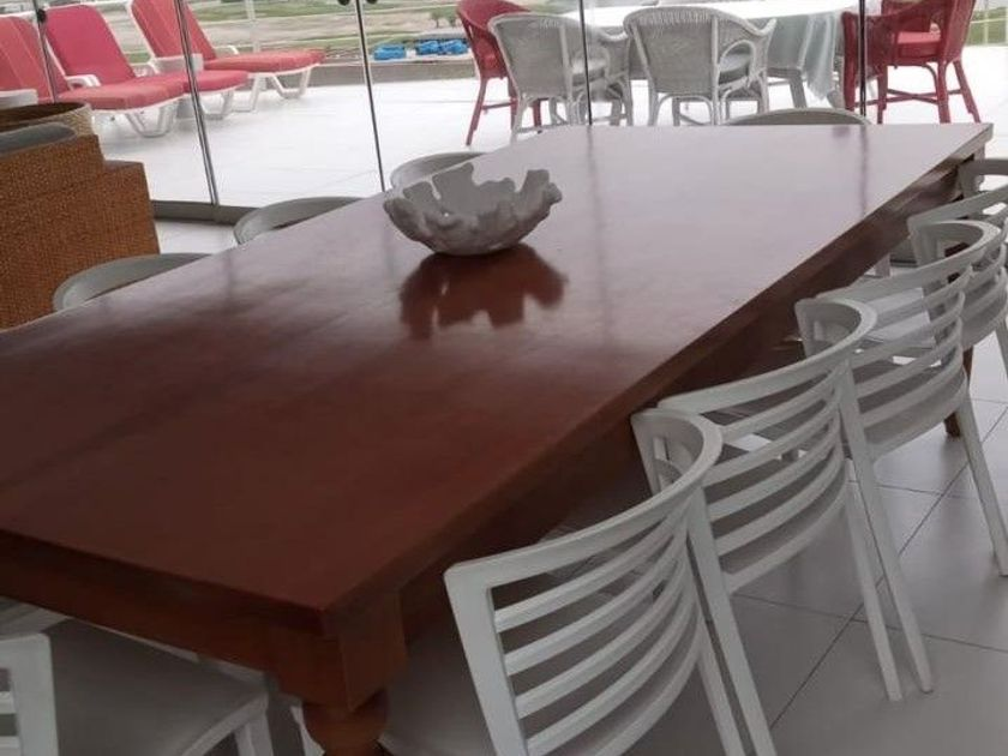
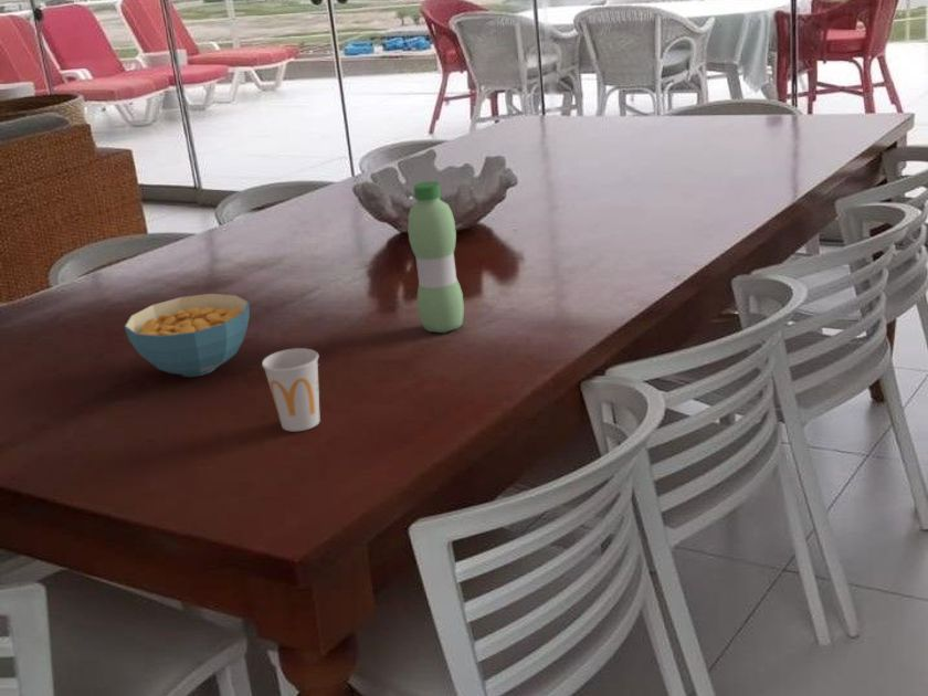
+ cup [261,347,321,433]
+ cereal bowl [123,293,251,378]
+ water bottle [407,180,465,334]
